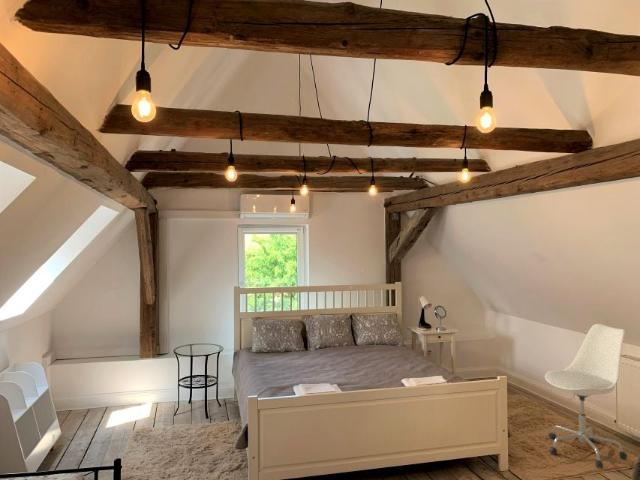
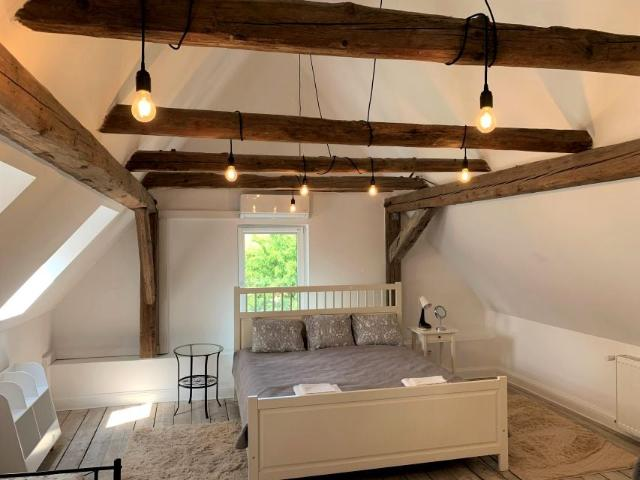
- chair [544,323,628,469]
